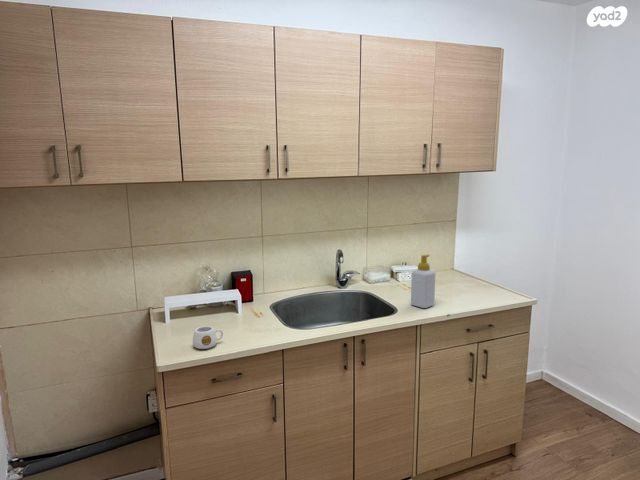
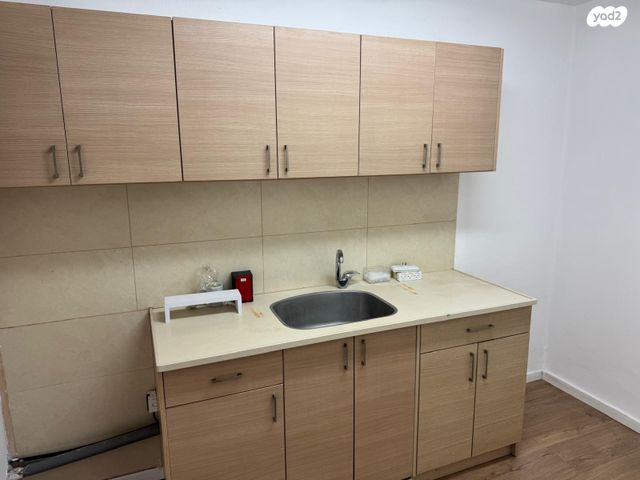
- soap bottle [410,254,437,309]
- mug [192,325,224,350]
